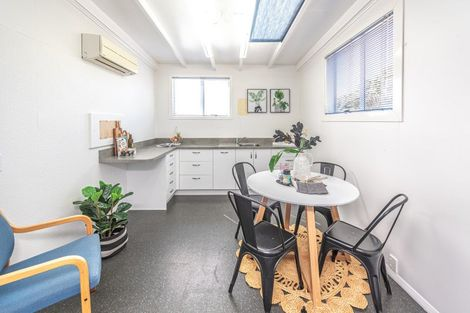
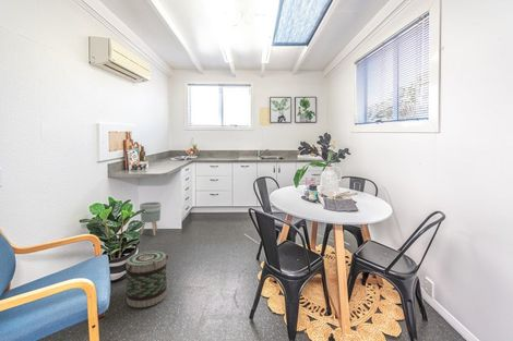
+ planter [139,202,163,236]
+ basket [122,251,169,308]
